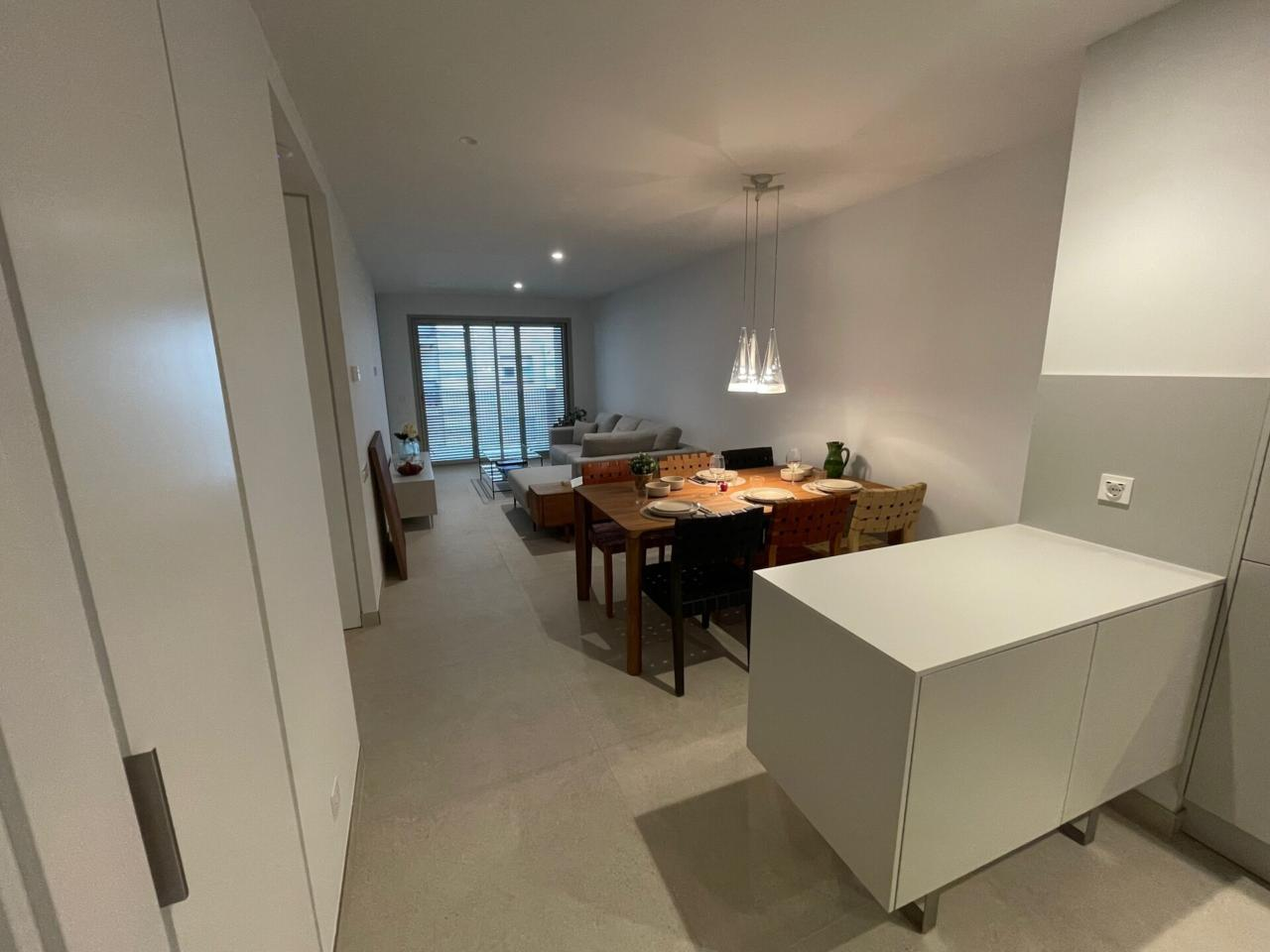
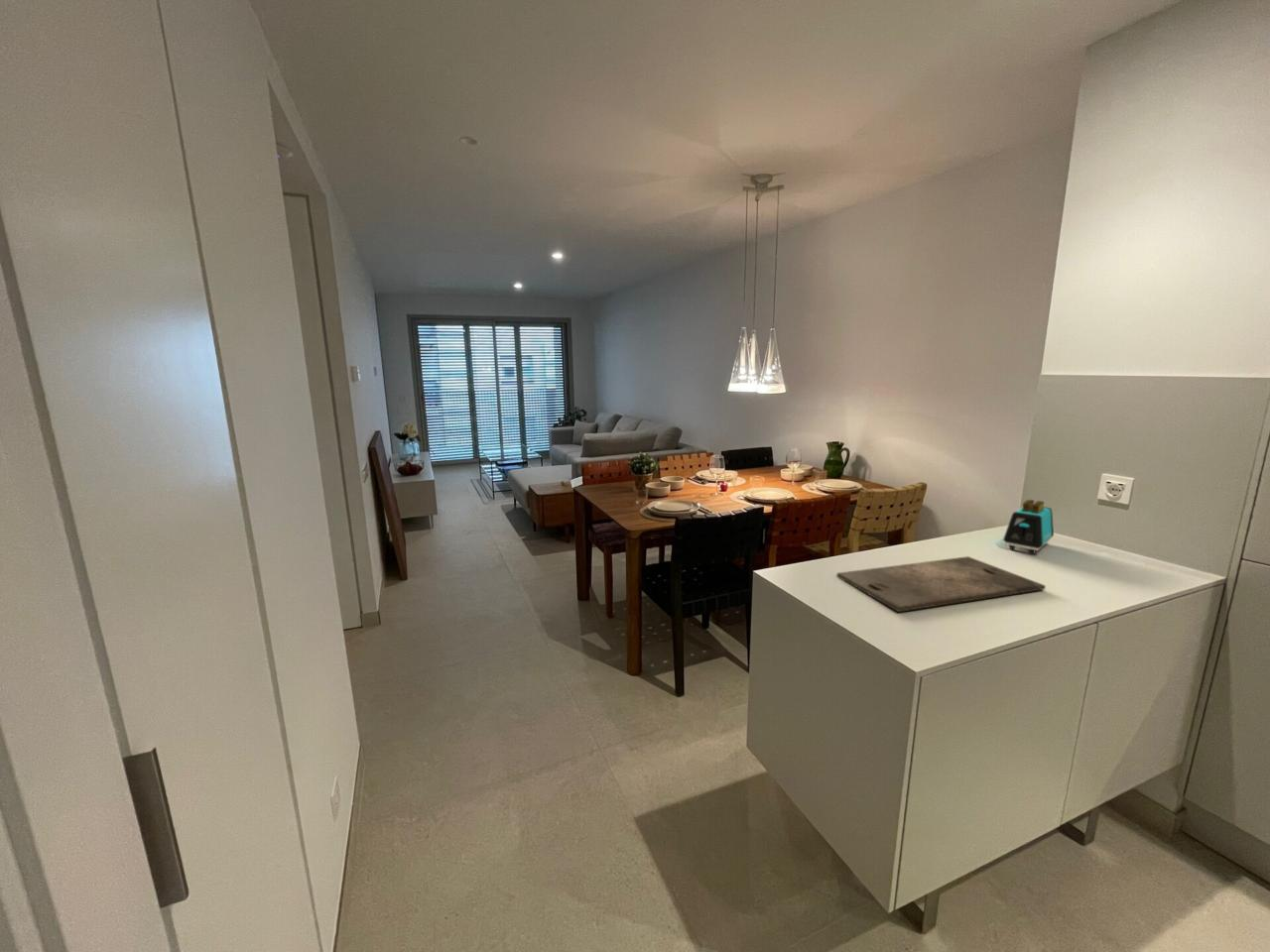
+ cutting board [835,555,1047,613]
+ toaster [1002,499,1055,554]
